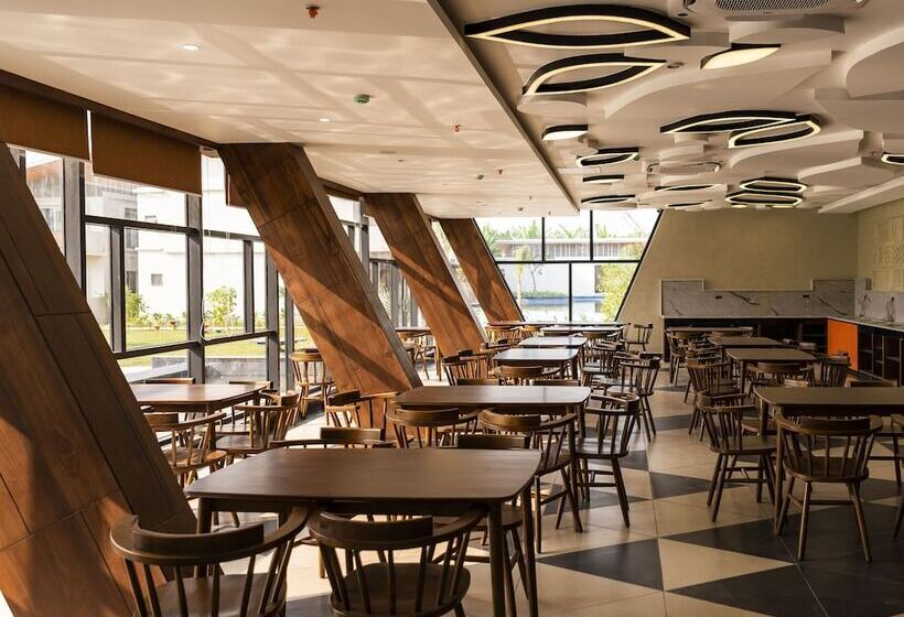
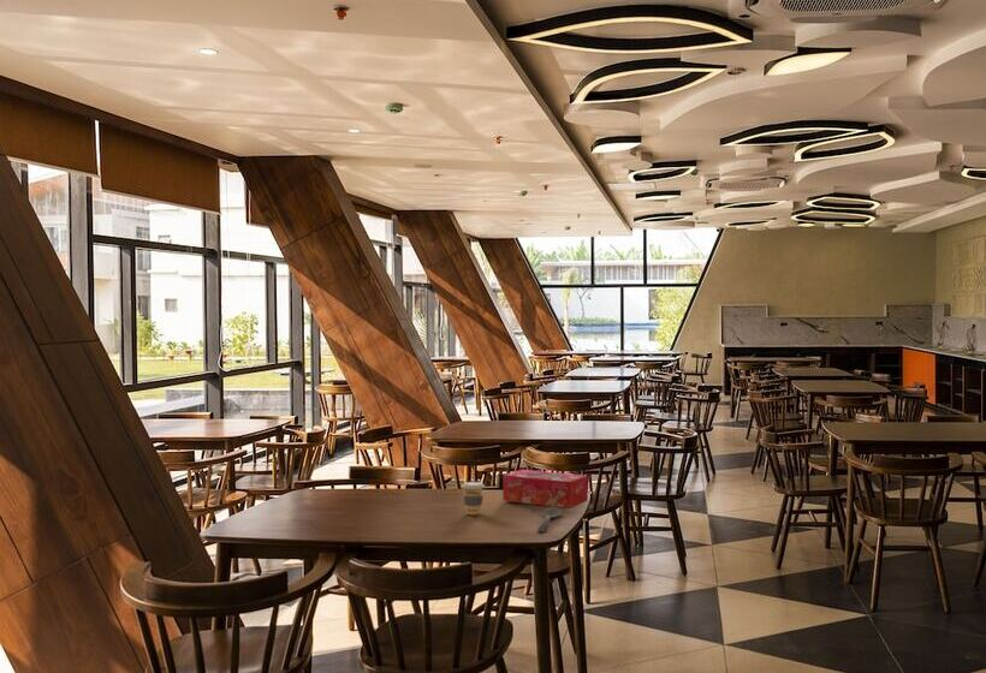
+ tissue box [501,469,589,510]
+ spoon [536,506,563,534]
+ coffee cup [461,481,486,516]
